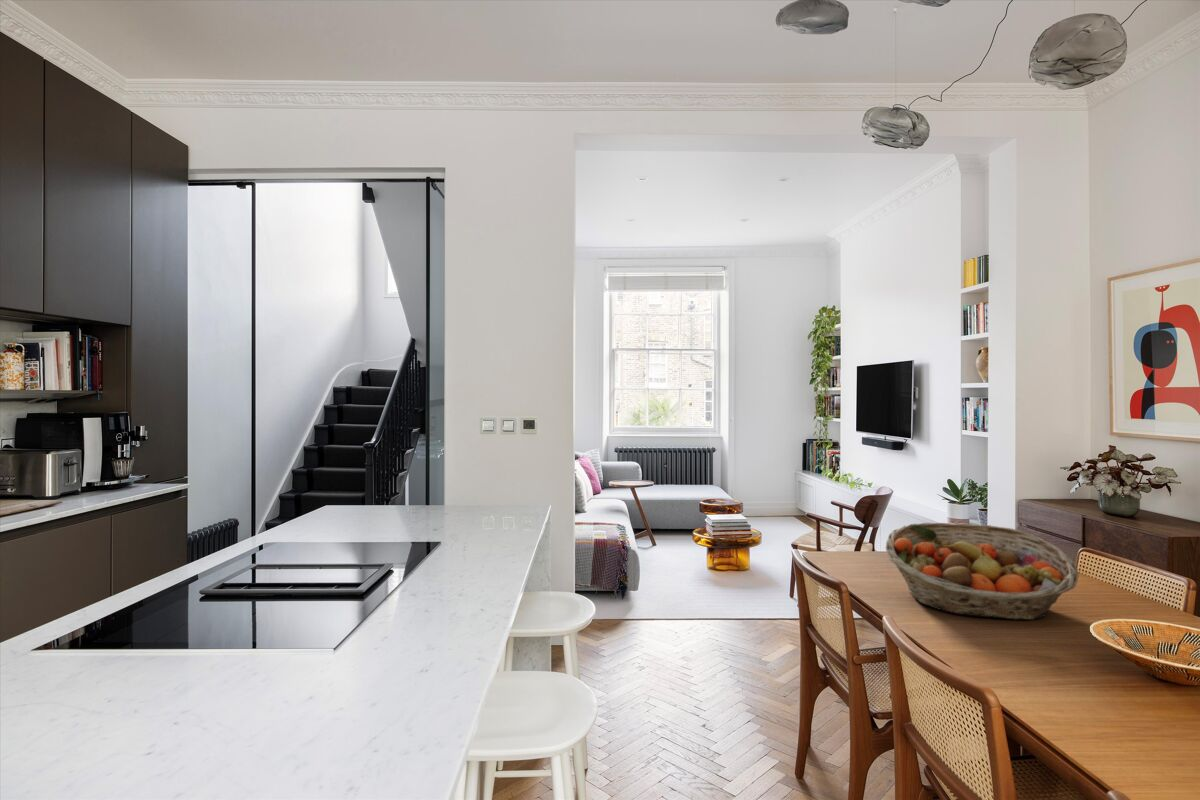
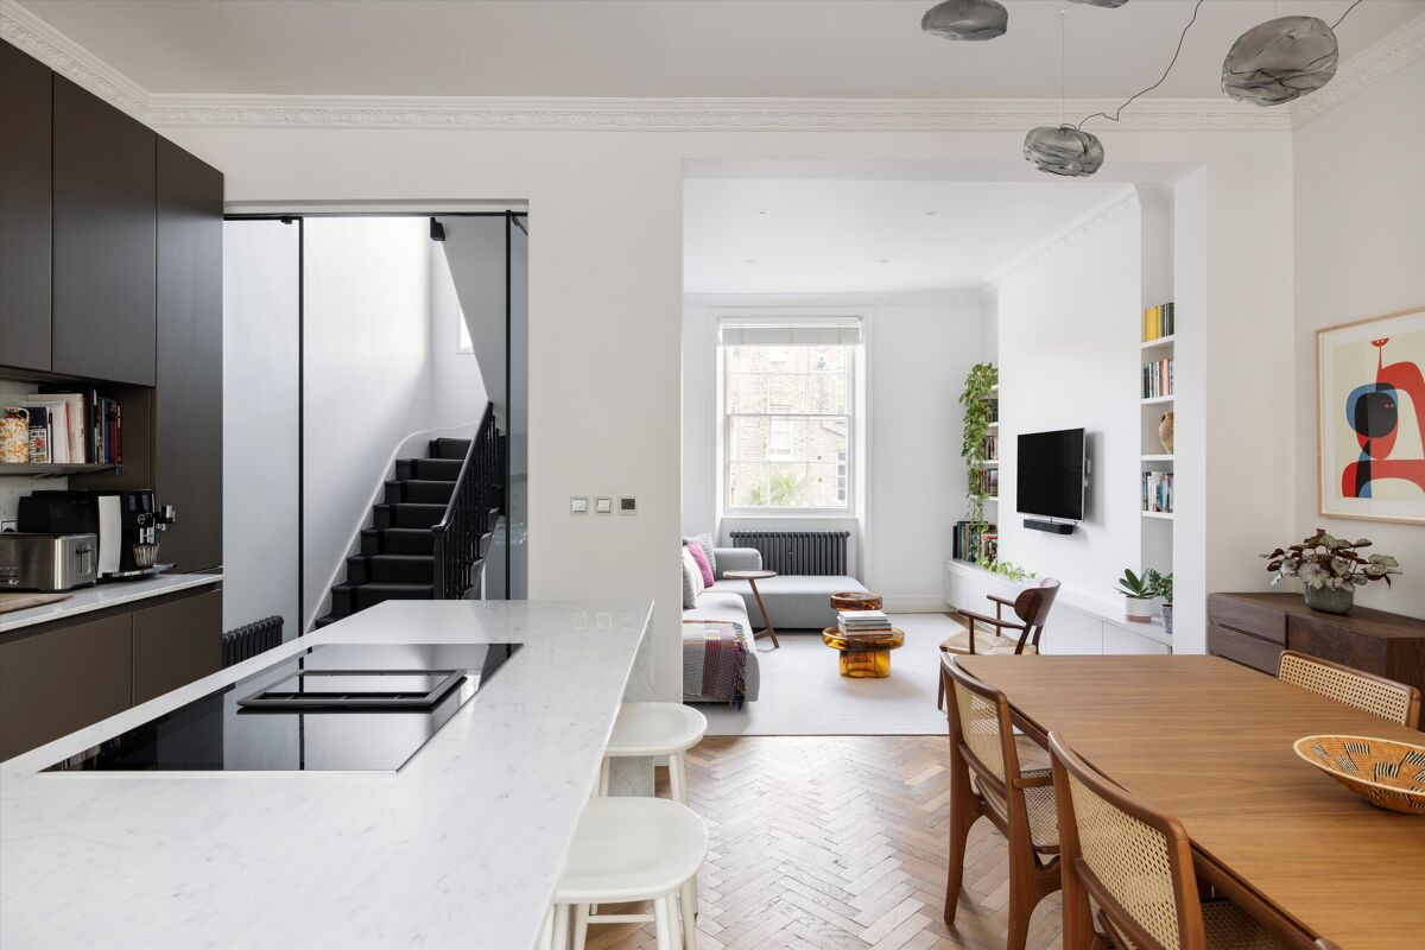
- fruit basket [885,522,1080,621]
